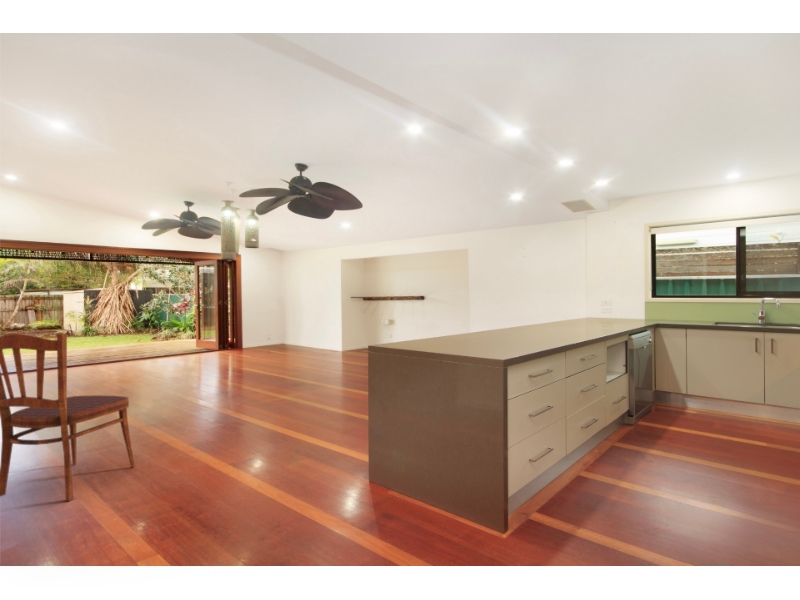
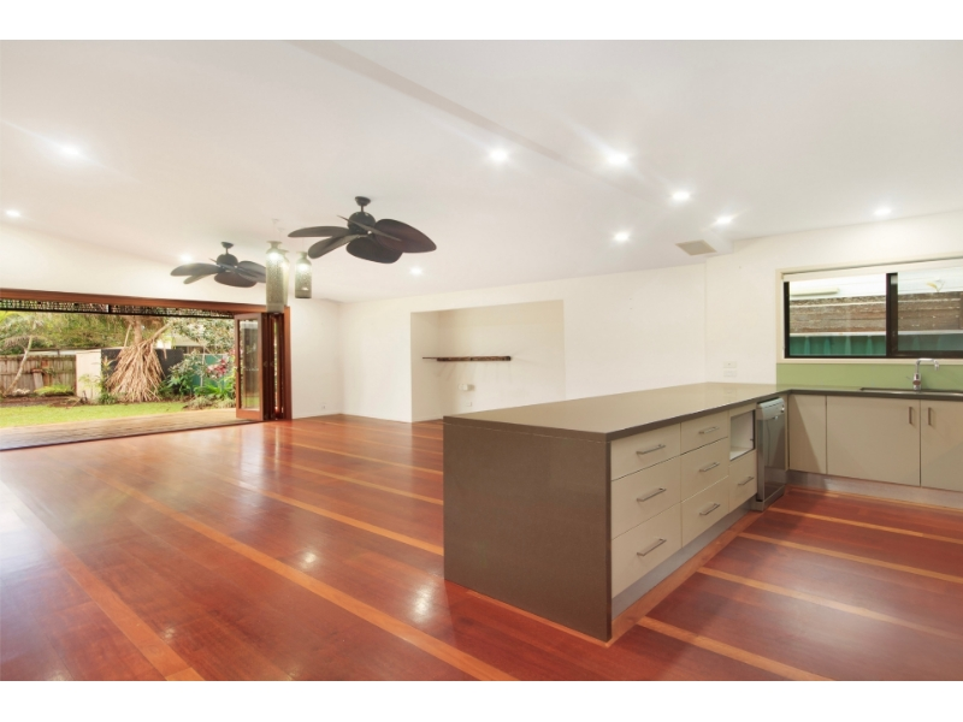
- dining chair [0,333,136,503]
